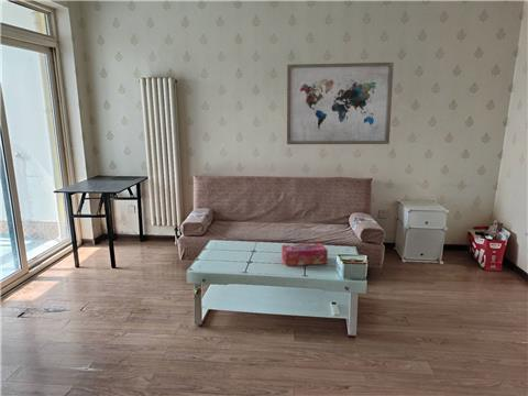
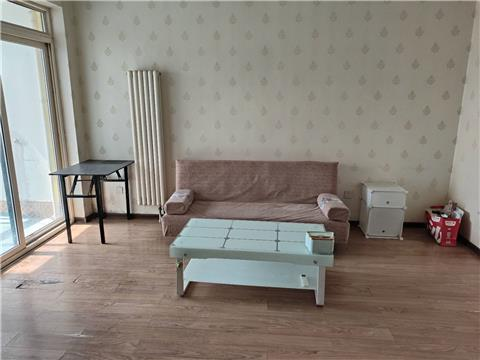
- tissue box [280,242,329,267]
- wall art [286,62,395,145]
